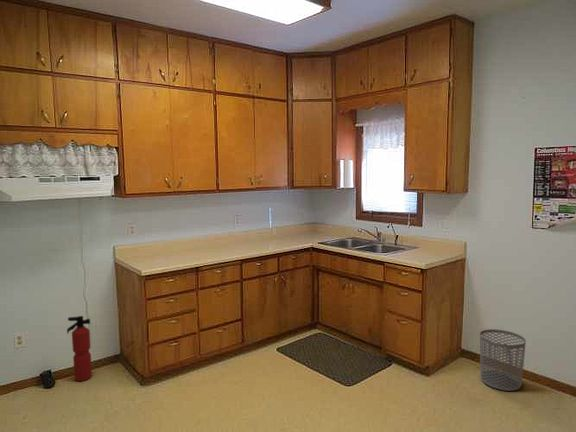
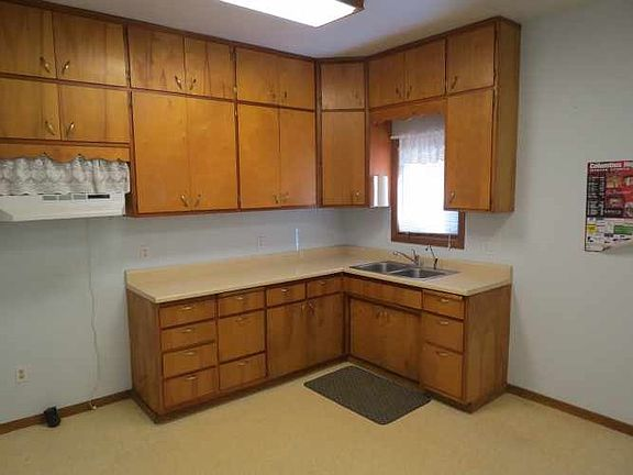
- fire extinguisher [66,315,93,382]
- waste bin [479,328,527,392]
